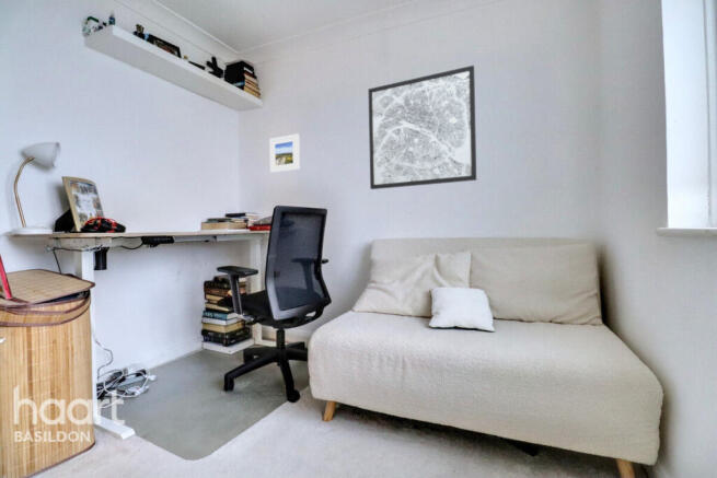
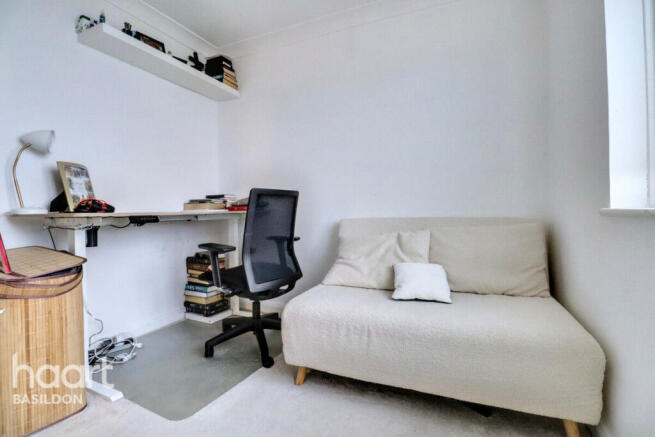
- wall art [367,65,477,190]
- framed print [268,132,301,174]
